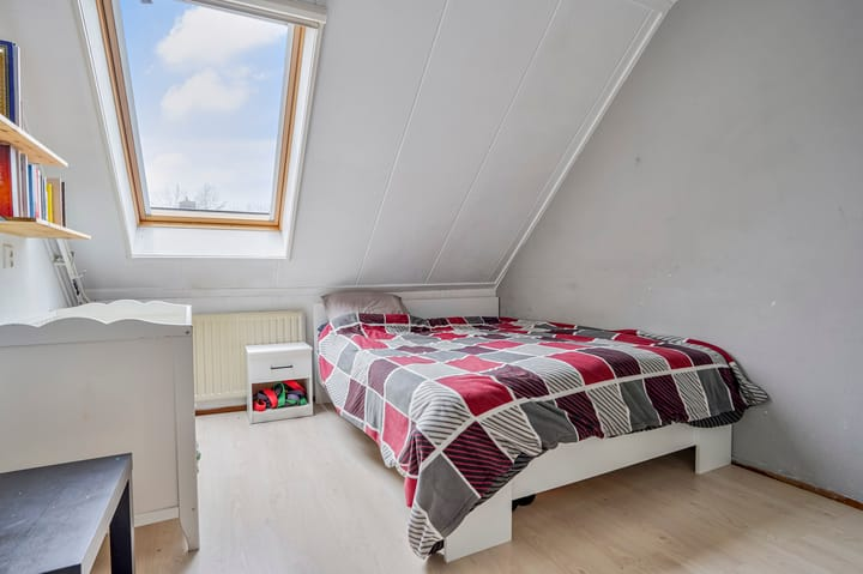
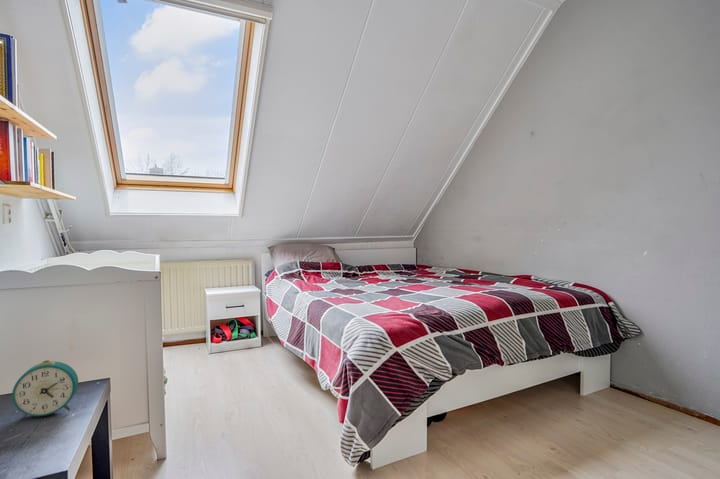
+ alarm clock [11,359,79,419]
